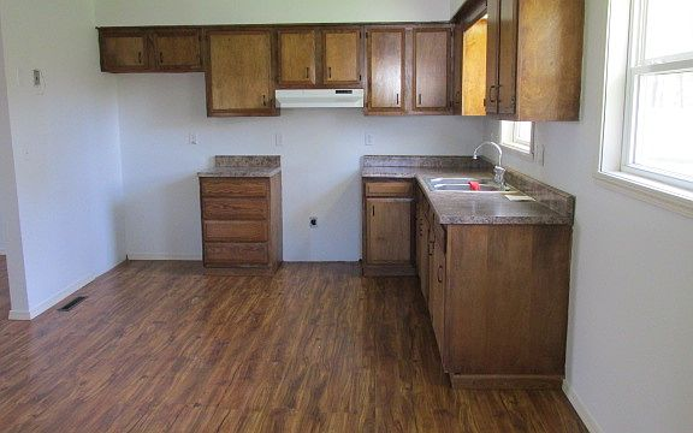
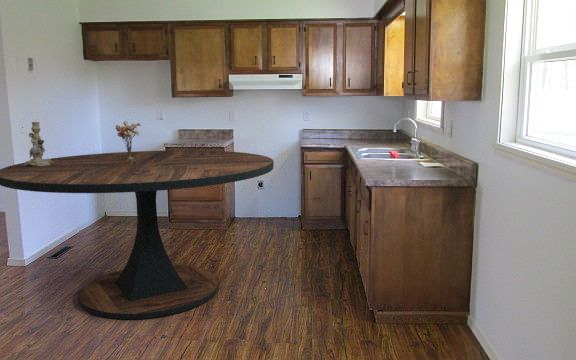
+ bouquet [115,120,142,166]
+ dining table [0,149,275,320]
+ candlestick [23,121,55,166]
